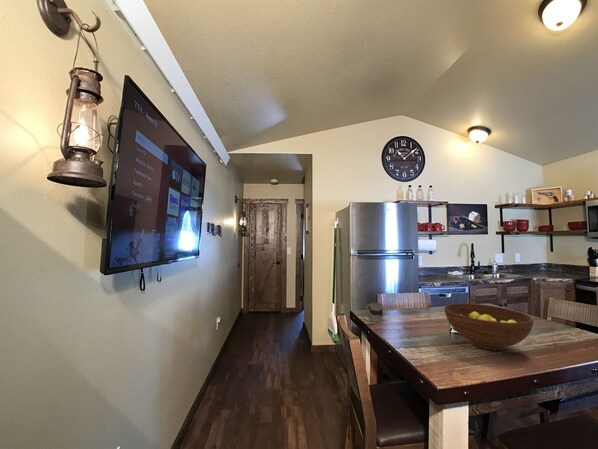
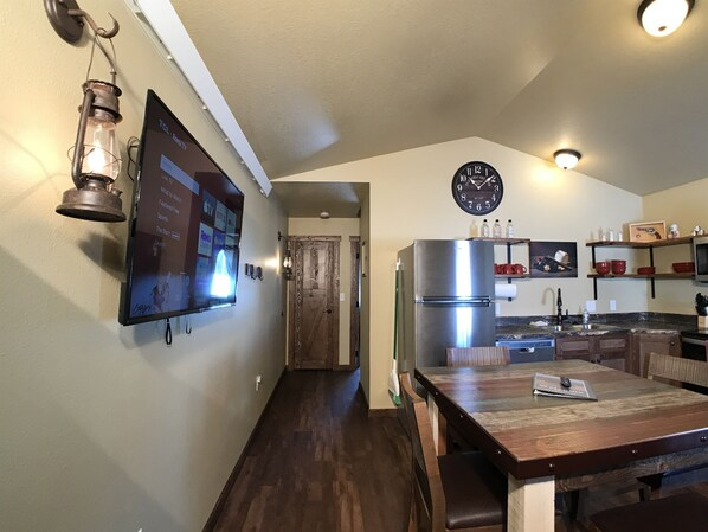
- mug [365,302,385,323]
- fruit bowl [444,302,534,351]
